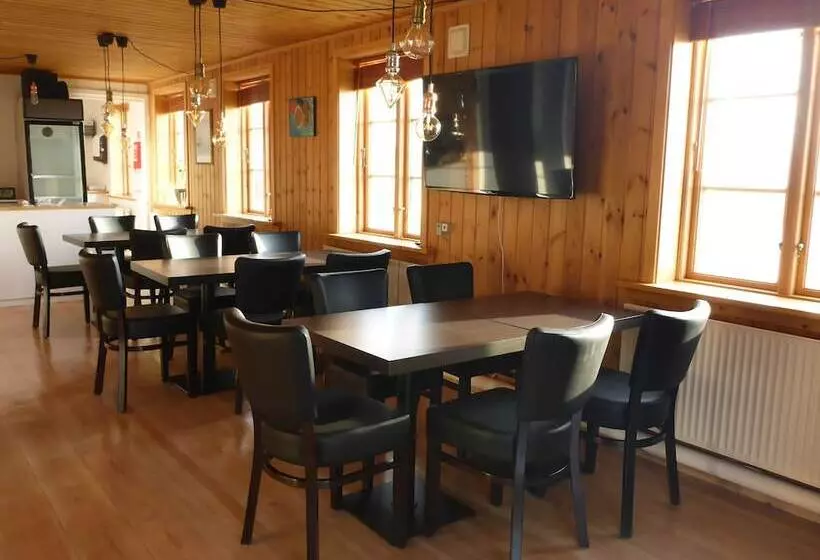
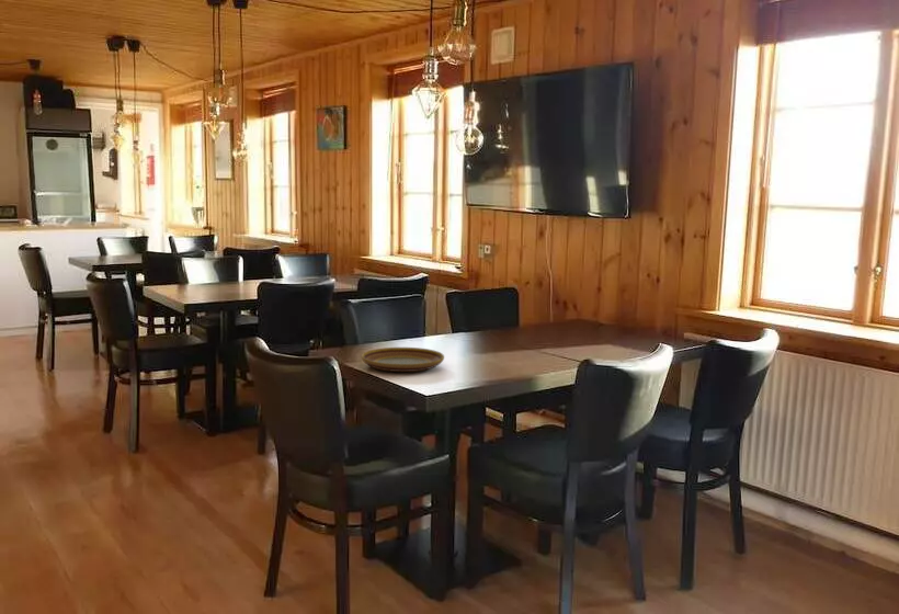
+ plate [361,346,445,373]
